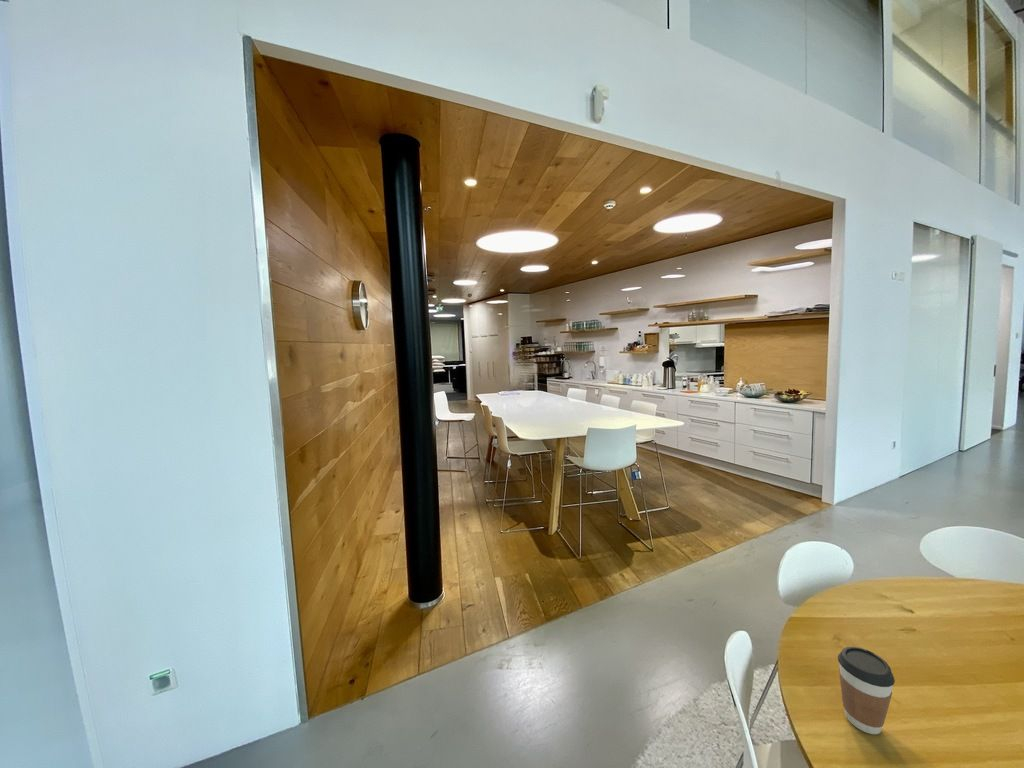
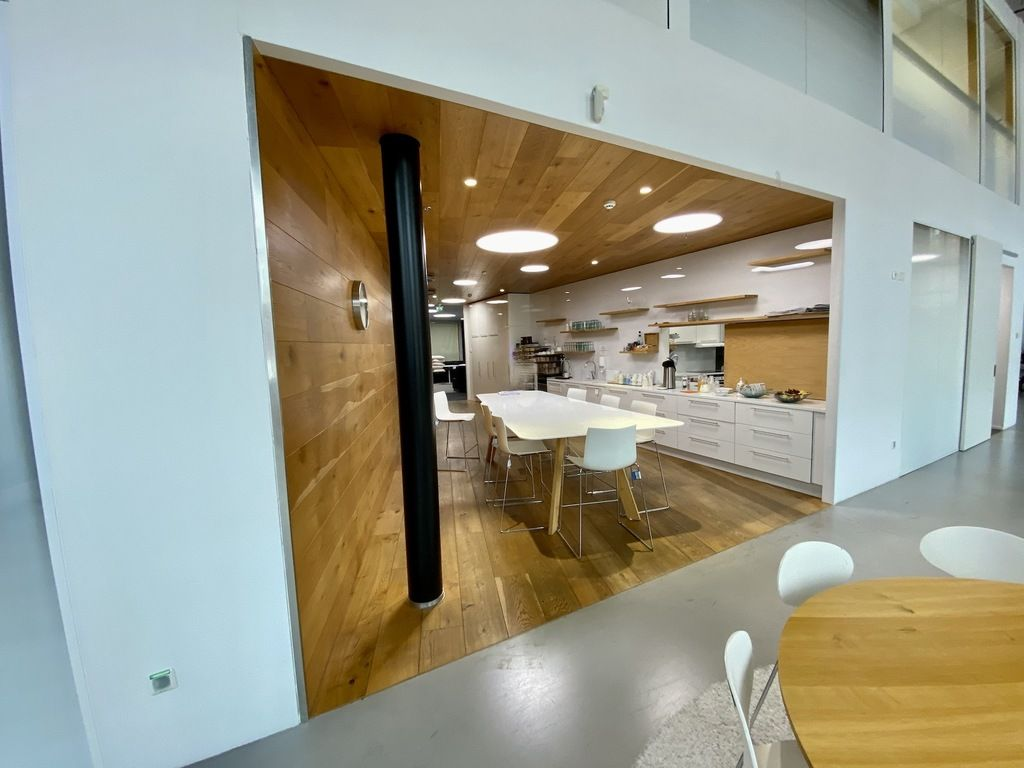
- coffee cup [837,646,896,735]
